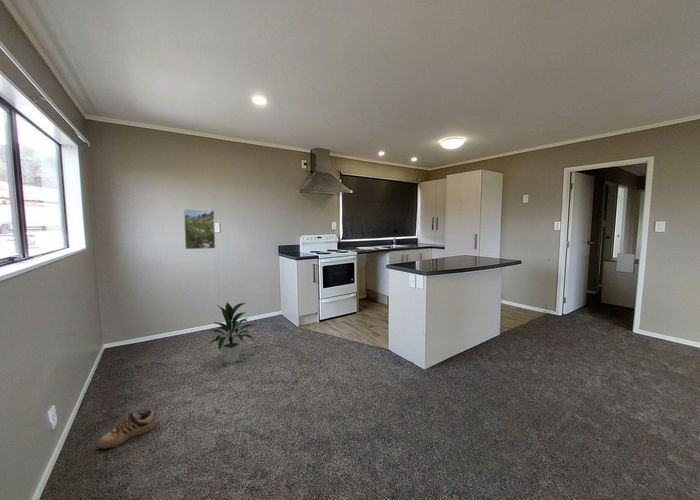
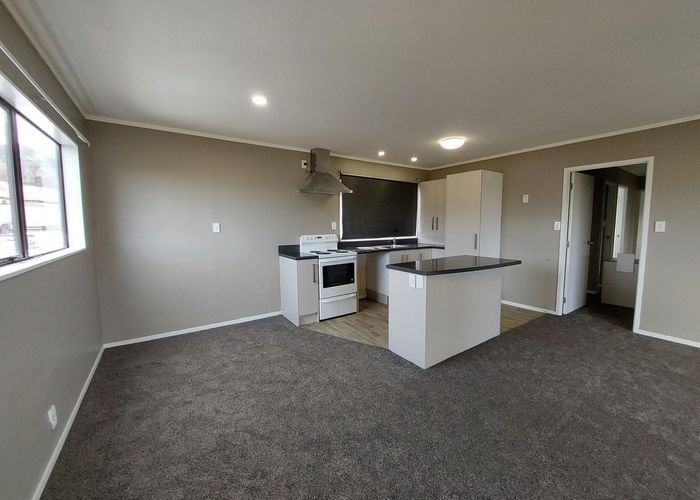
- shoe [97,407,161,450]
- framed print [183,208,216,250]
- indoor plant [208,301,257,364]
